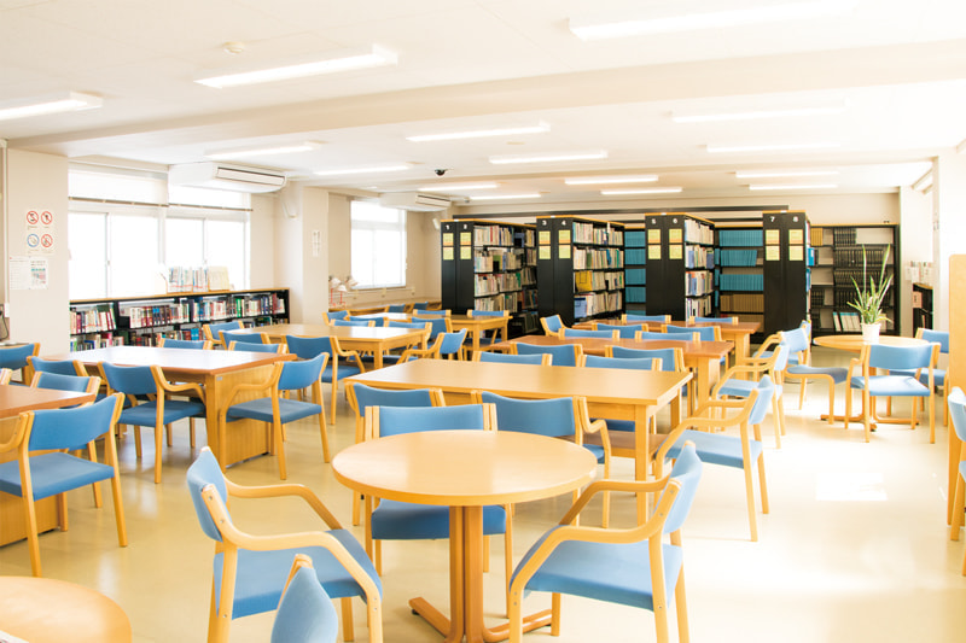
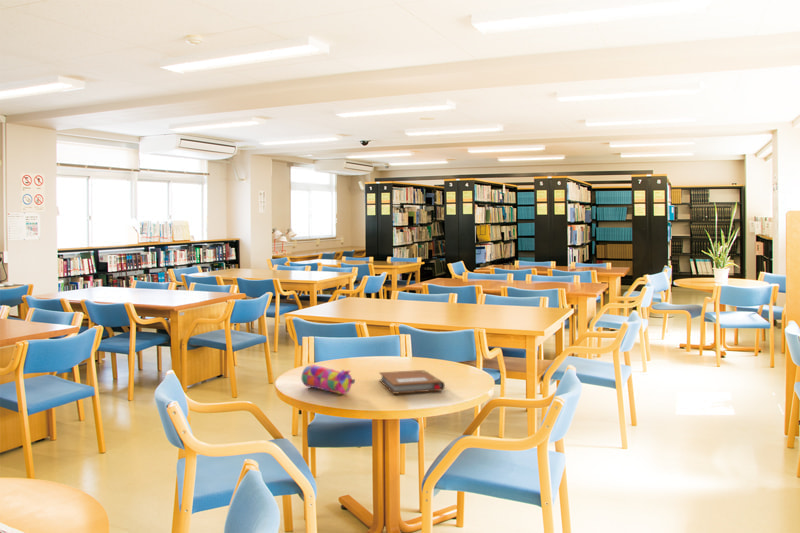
+ notebook [378,369,446,395]
+ pencil case [300,364,356,395]
